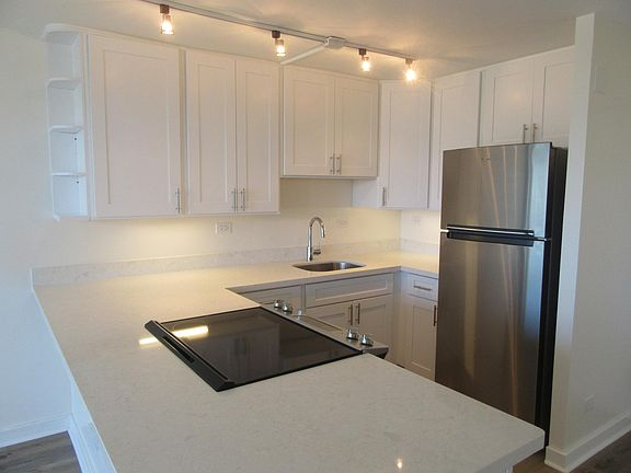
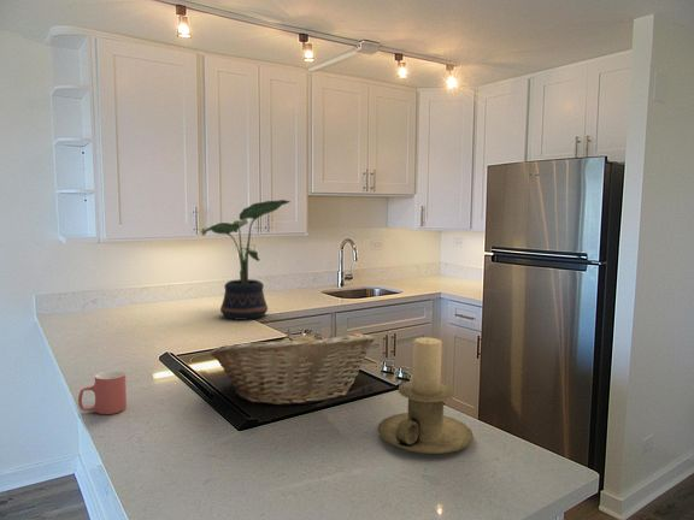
+ candle holder [377,336,475,455]
+ fruit basket [210,329,376,407]
+ mug [77,370,128,415]
+ potted plant [200,199,292,321]
